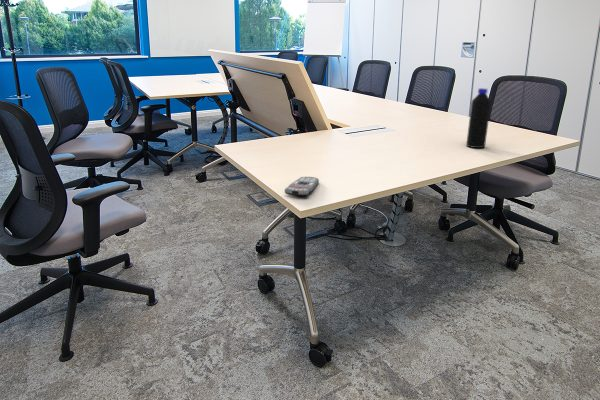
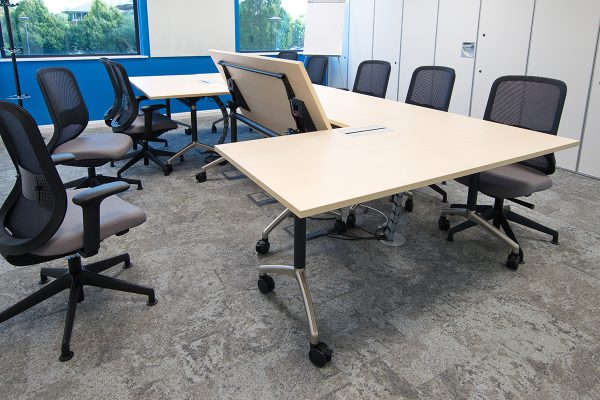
- remote control [284,176,320,197]
- bottle [465,87,492,149]
